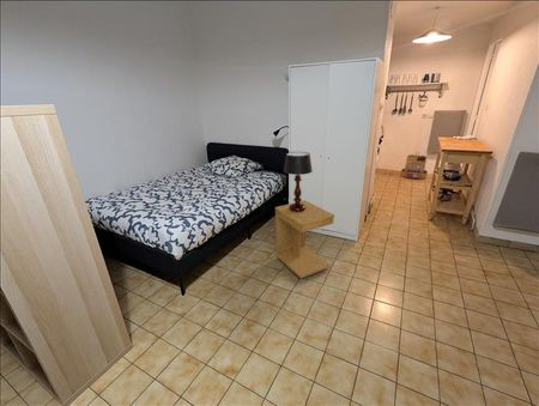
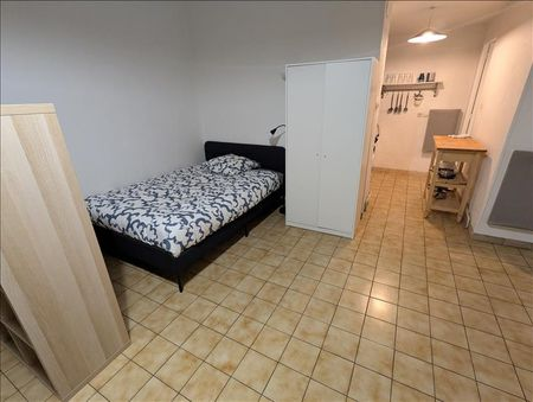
- side table [274,200,335,279]
- backpack [400,152,429,180]
- table lamp [283,151,314,212]
